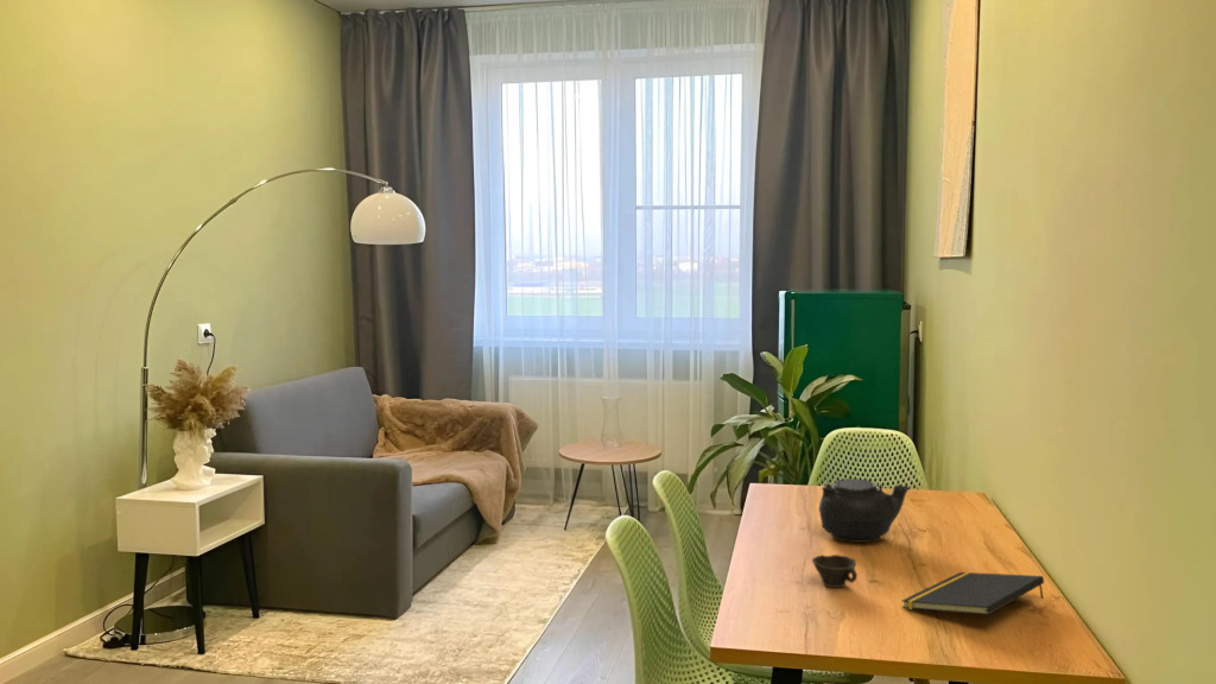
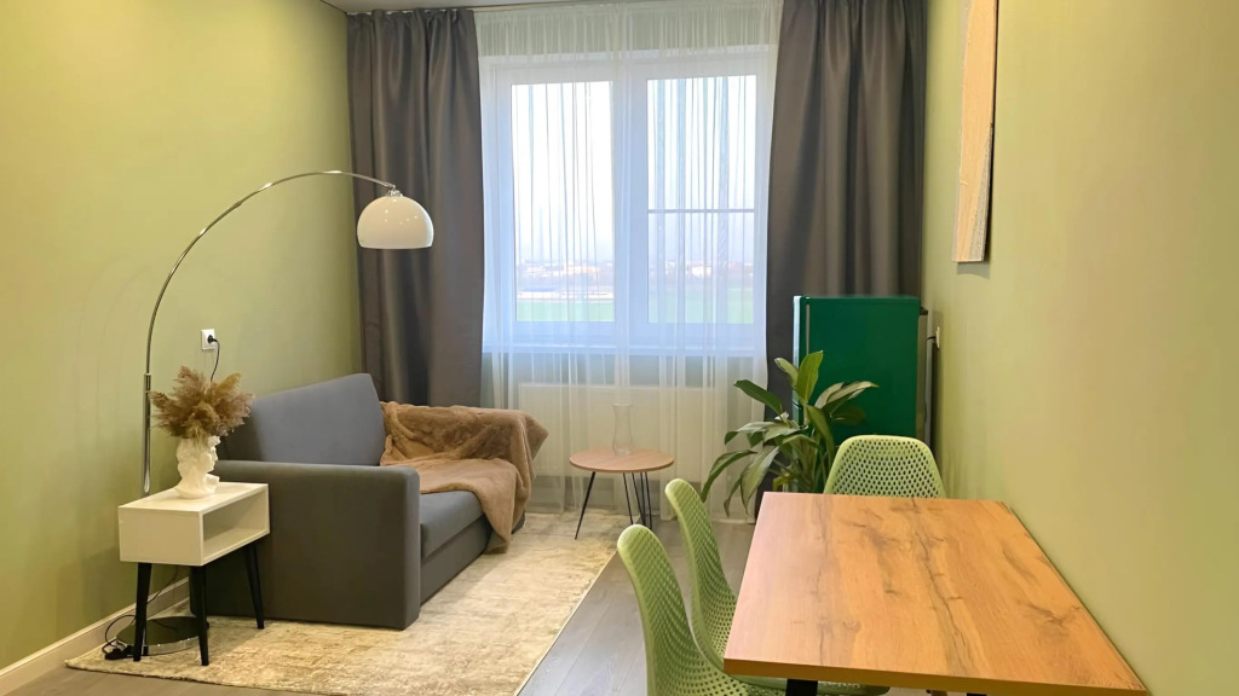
- notepad [900,571,1045,616]
- teapot [818,477,912,544]
- cup [811,553,859,589]
